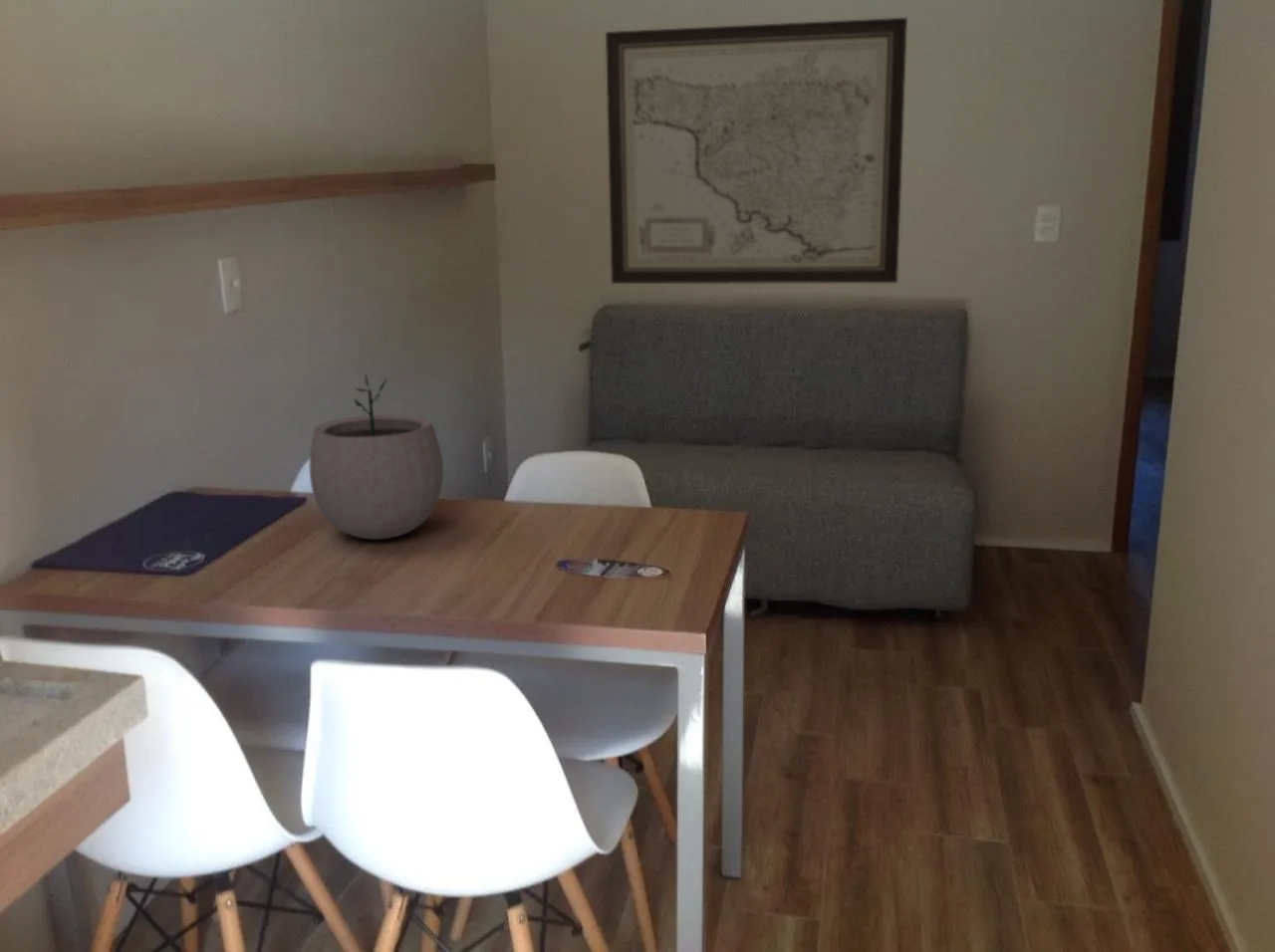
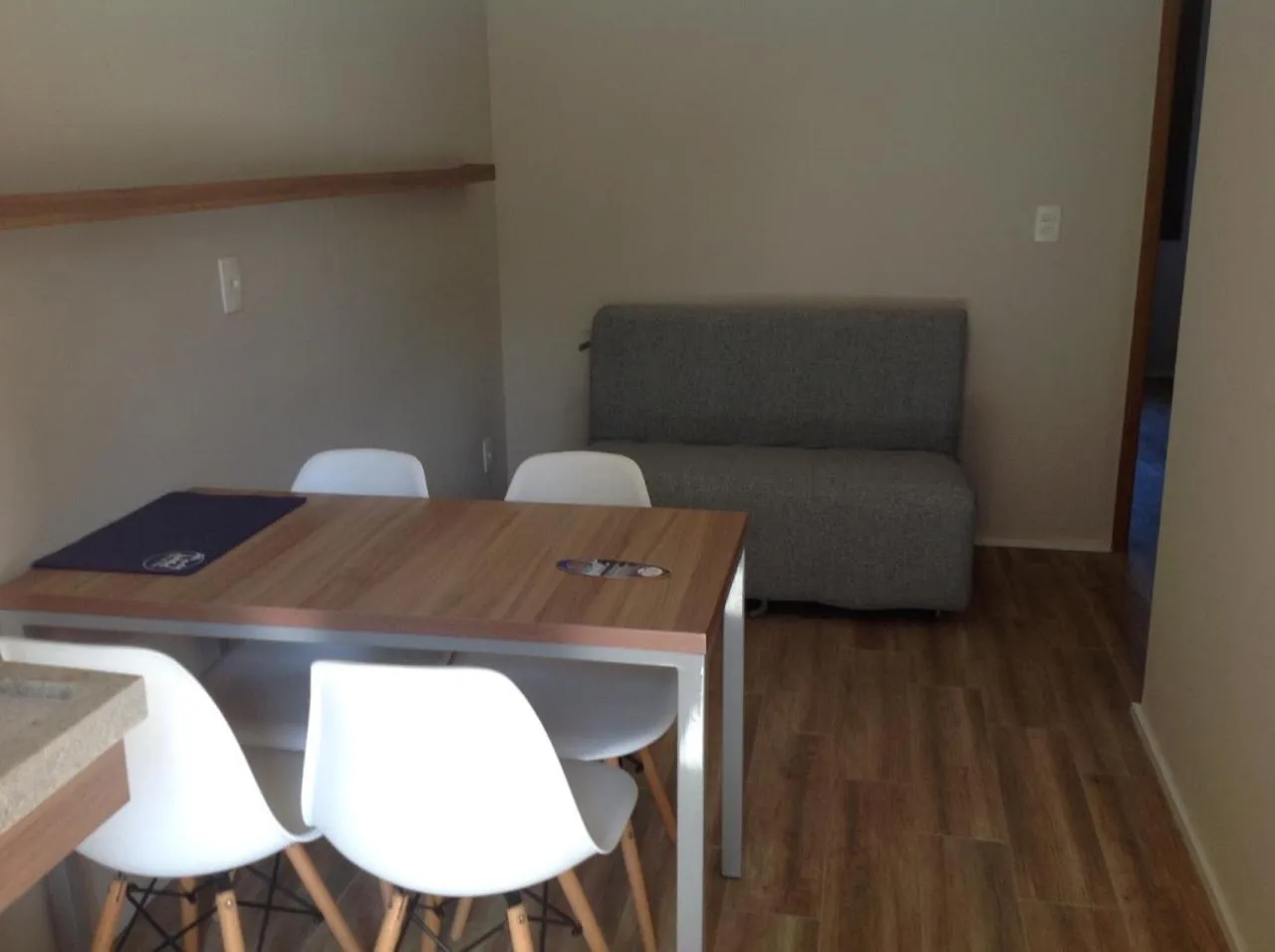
- plant pot [309,373,444,541]
- wall art [605,17,908,285]
